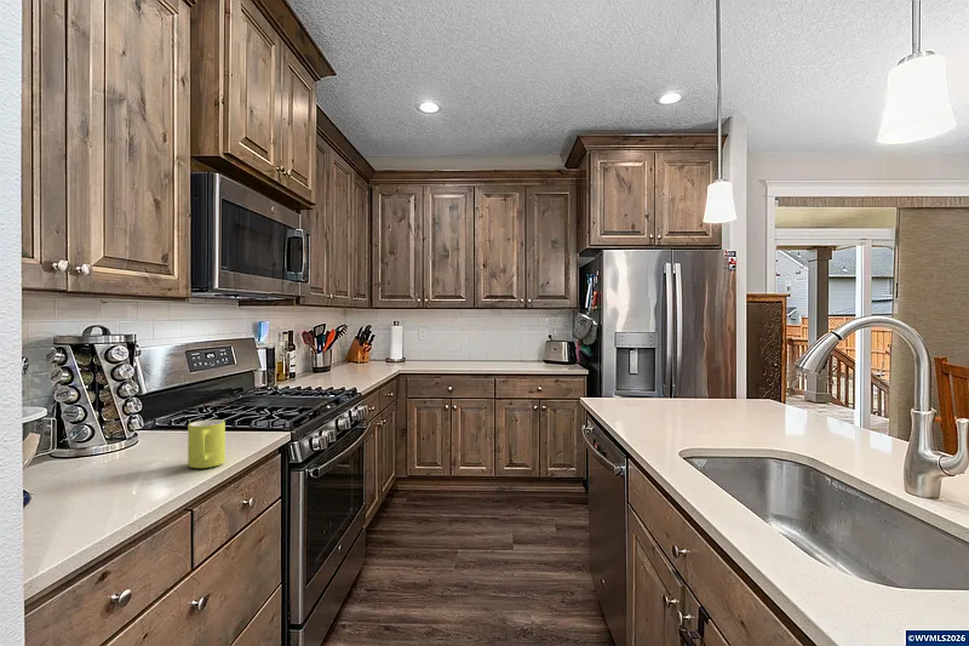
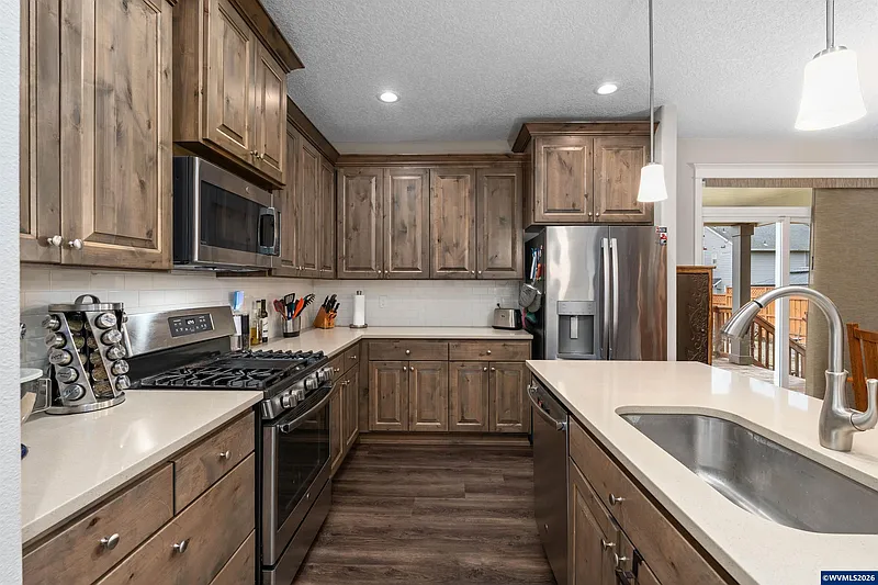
- mug [187,419,227,469]
